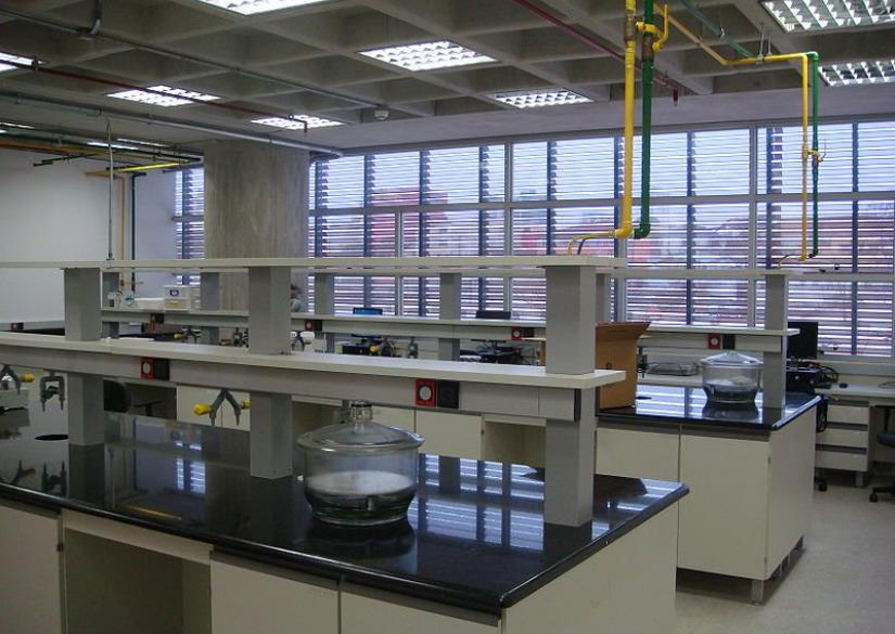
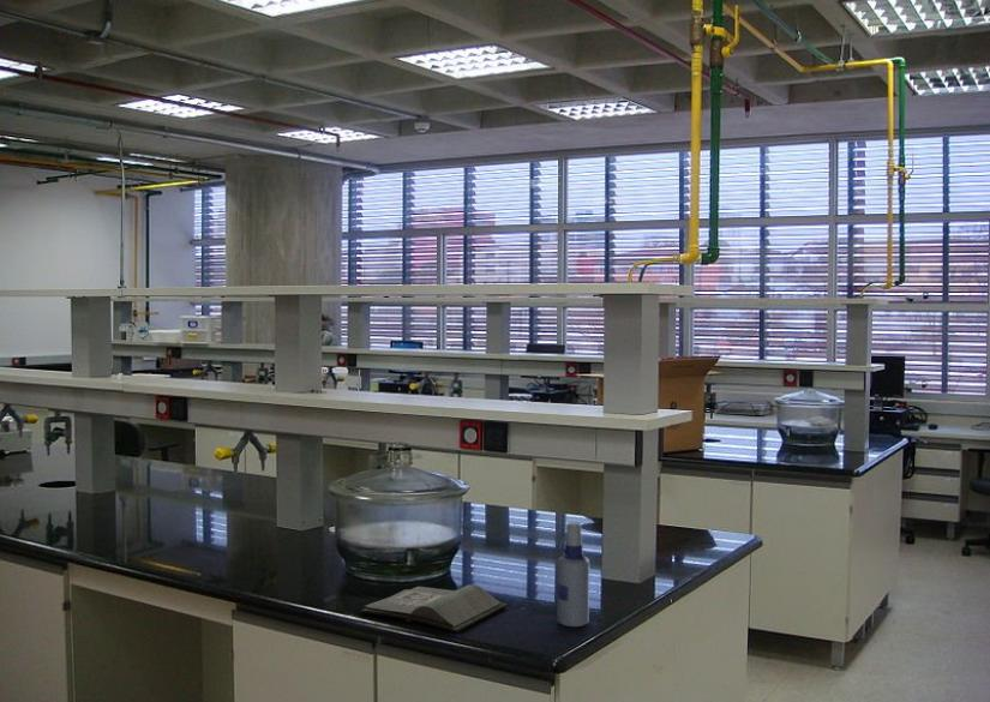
+ hardback book [360,583,509,634]
+ spray bottle [557,521,590,628]
